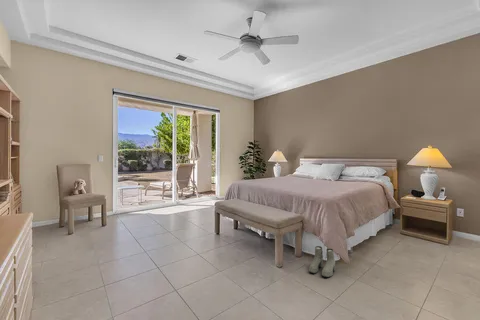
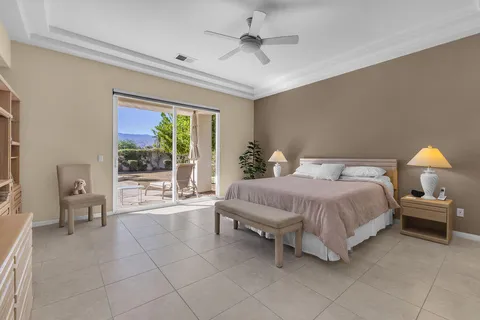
- boots [308,245,336,278]
